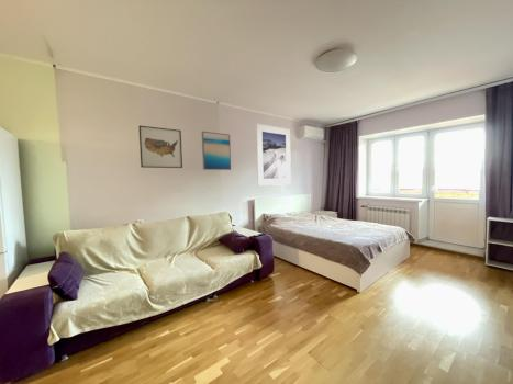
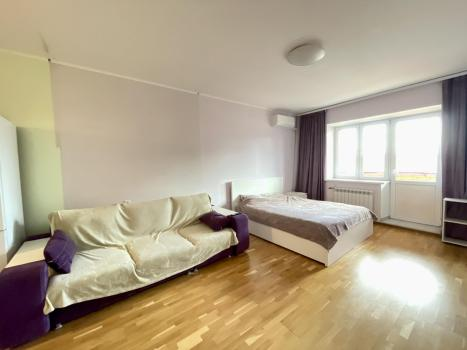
- wall art [201,131,232,171]
- wall art [137,125,183,169]
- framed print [255,123,292,187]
